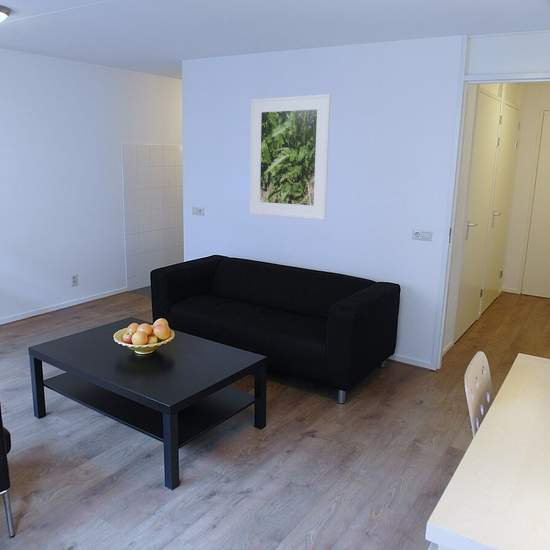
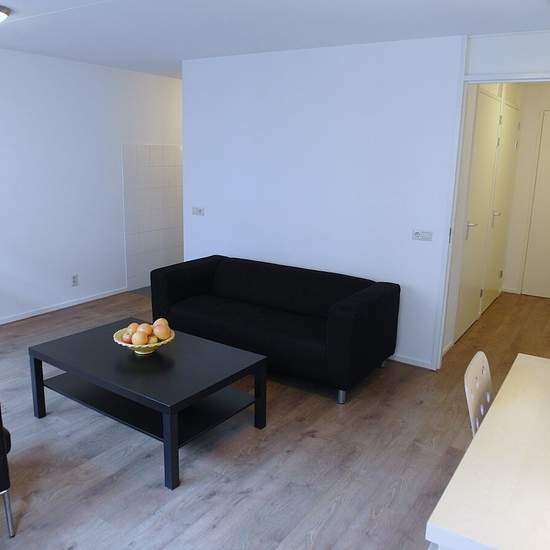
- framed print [248,93,332,221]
